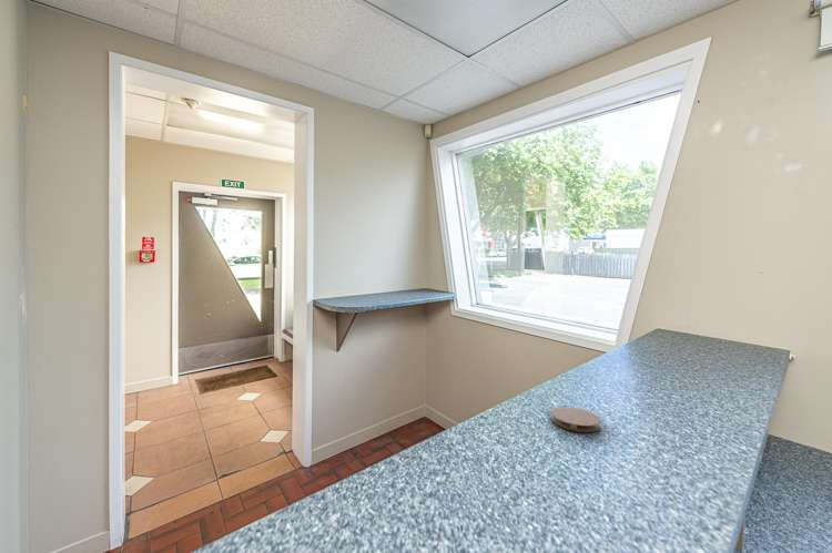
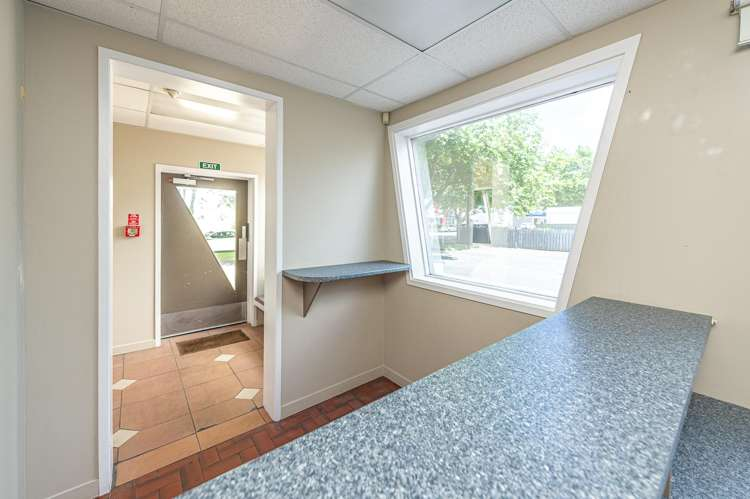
- coaster [550,406,601,433]
